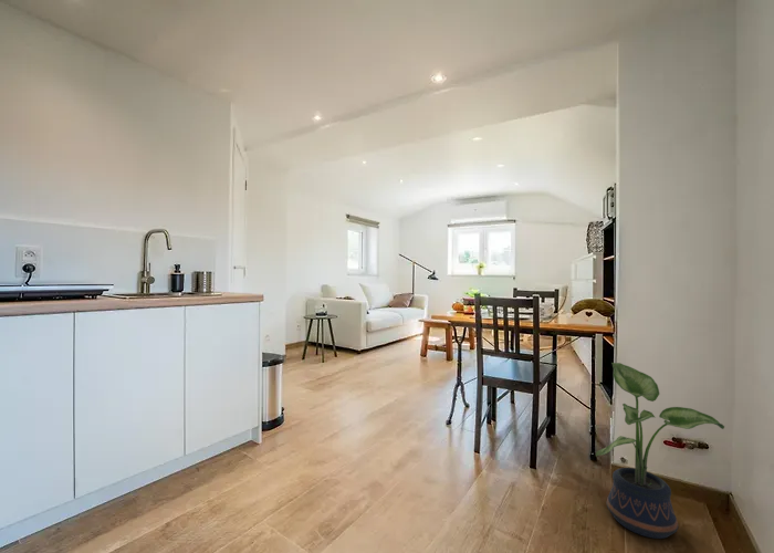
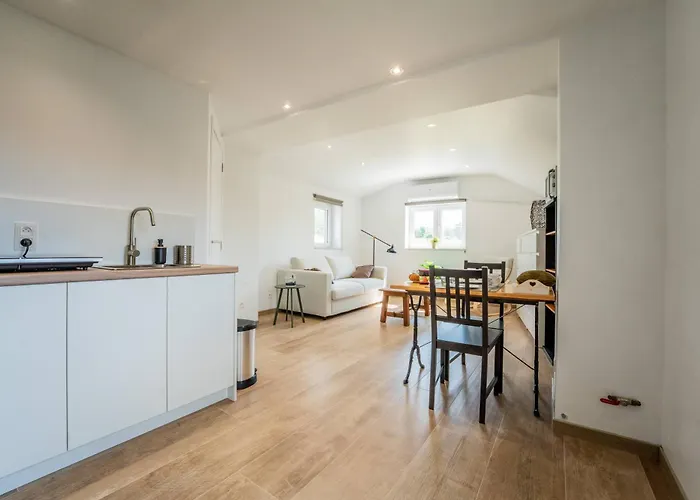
- potted plant [595,362,725,540]
